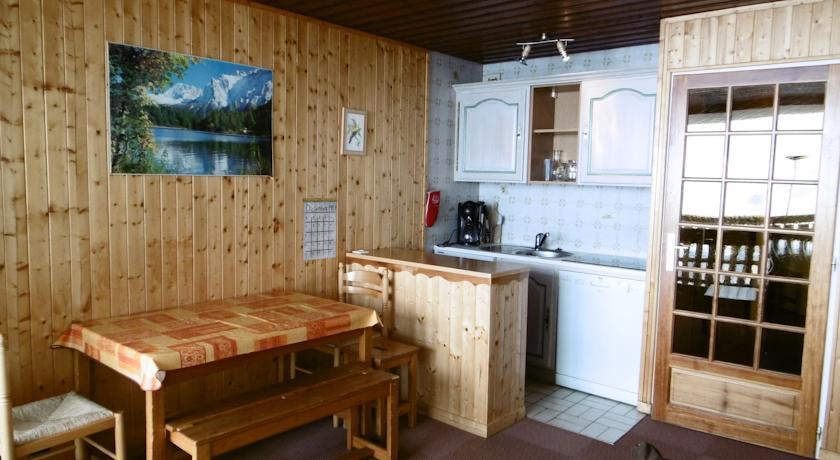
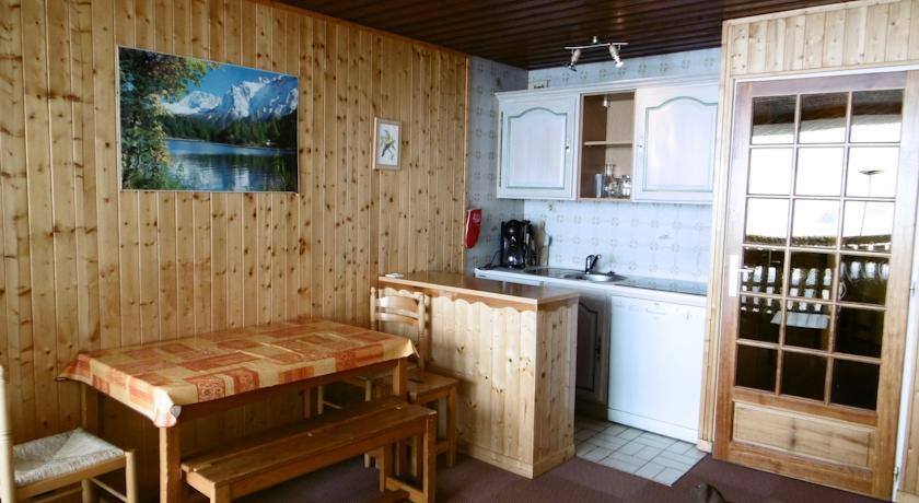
- calendar [301,183,339,261]
